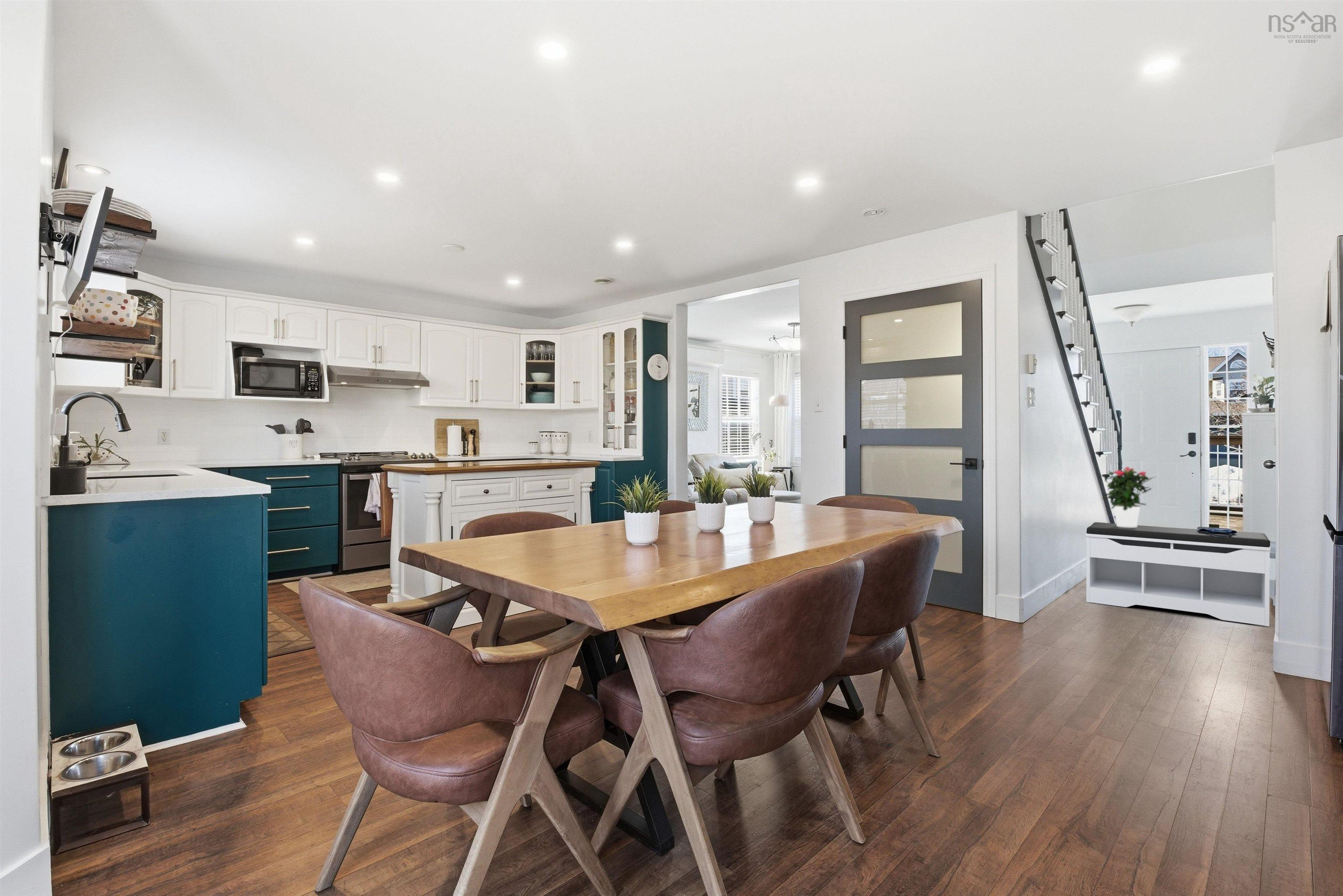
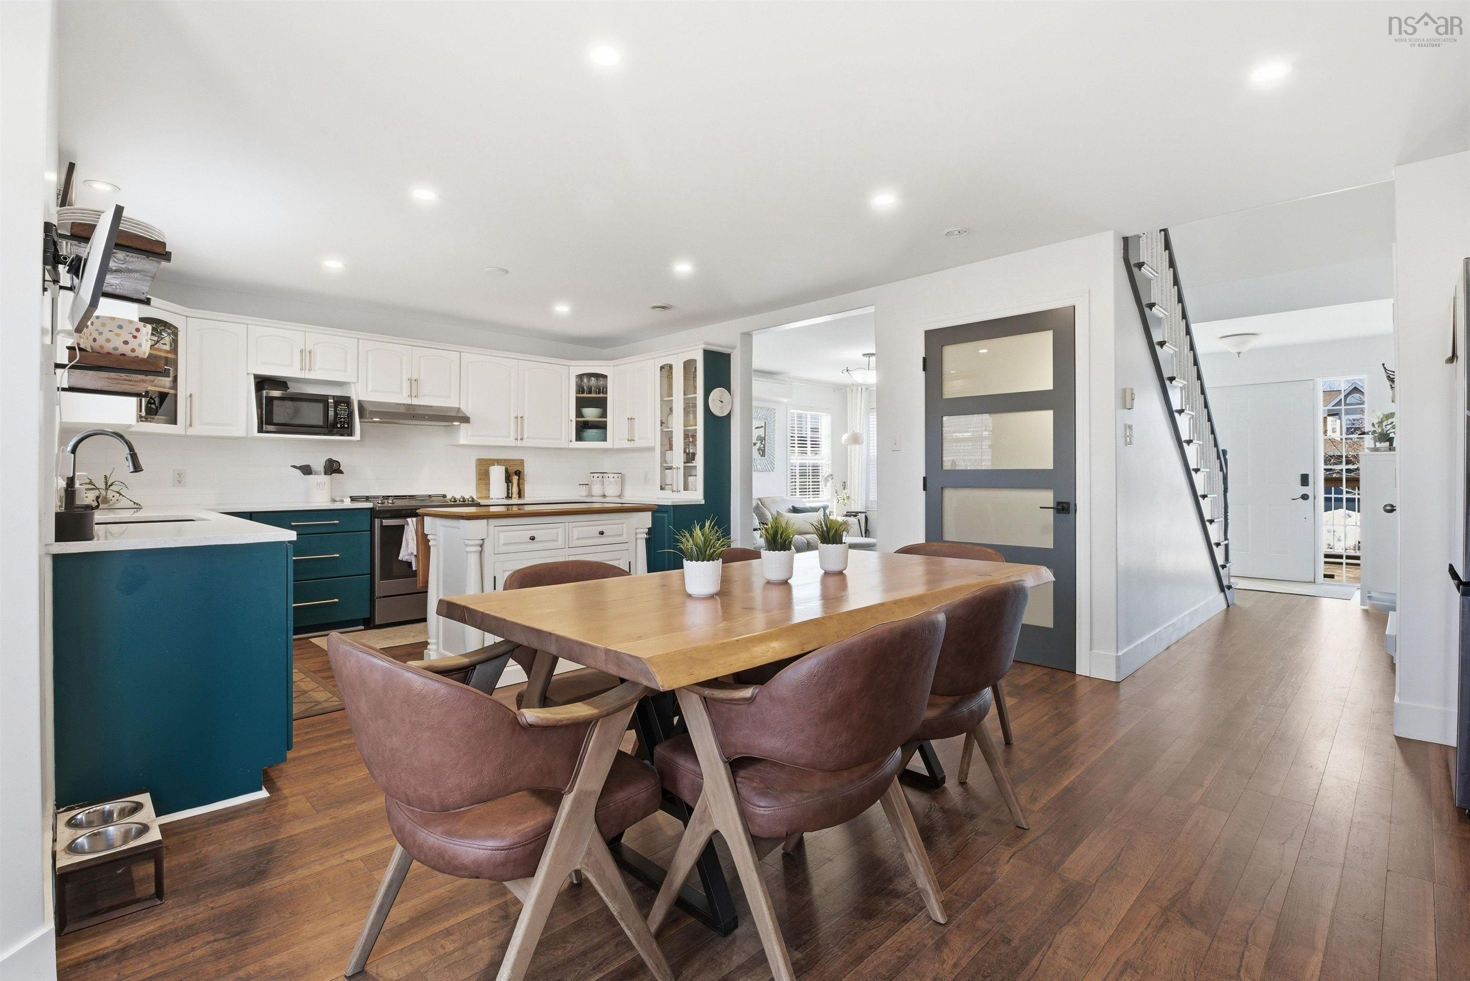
- shopping bag [1197,526,1237,537]
- potted flower [1101,466,1157,528]
- bench [1086,522,1271,627]
